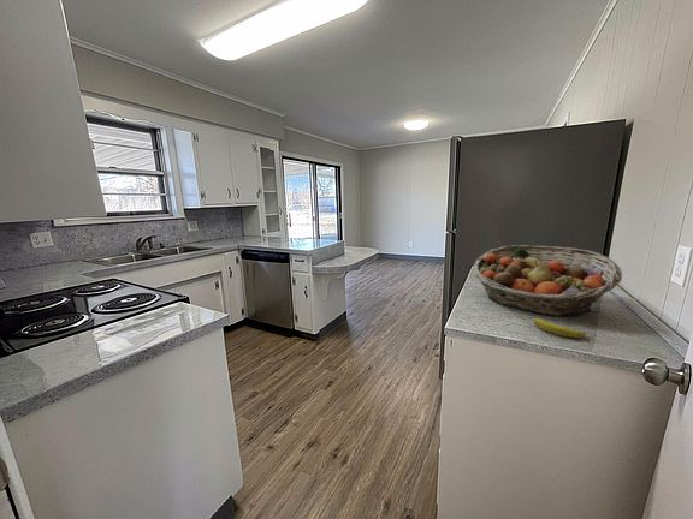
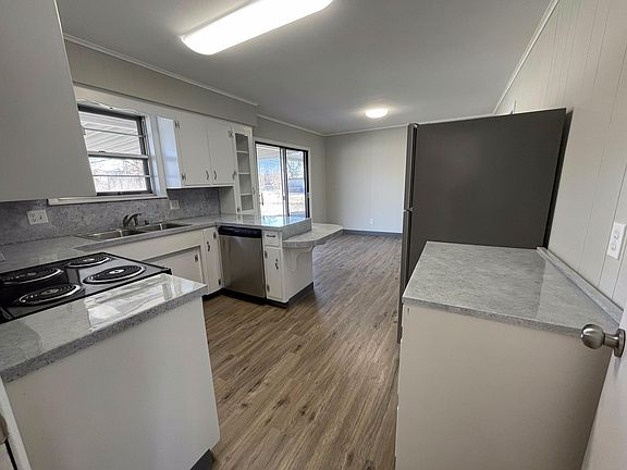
- fruit basket [472,244,623,317]
- banana [533,317,586,339]
